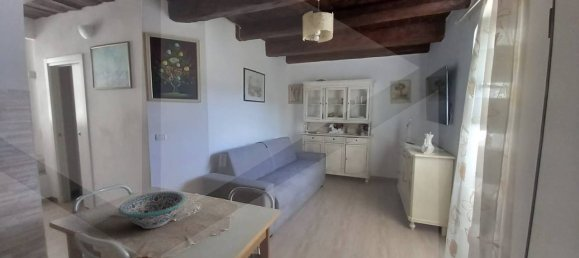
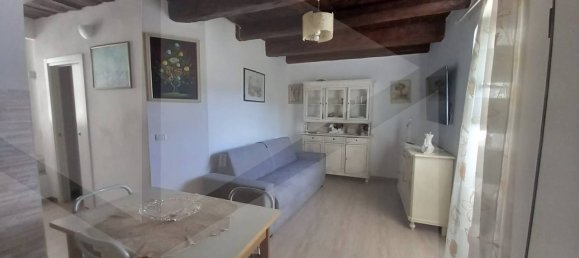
- decorative bowl [118,190,187,230]
